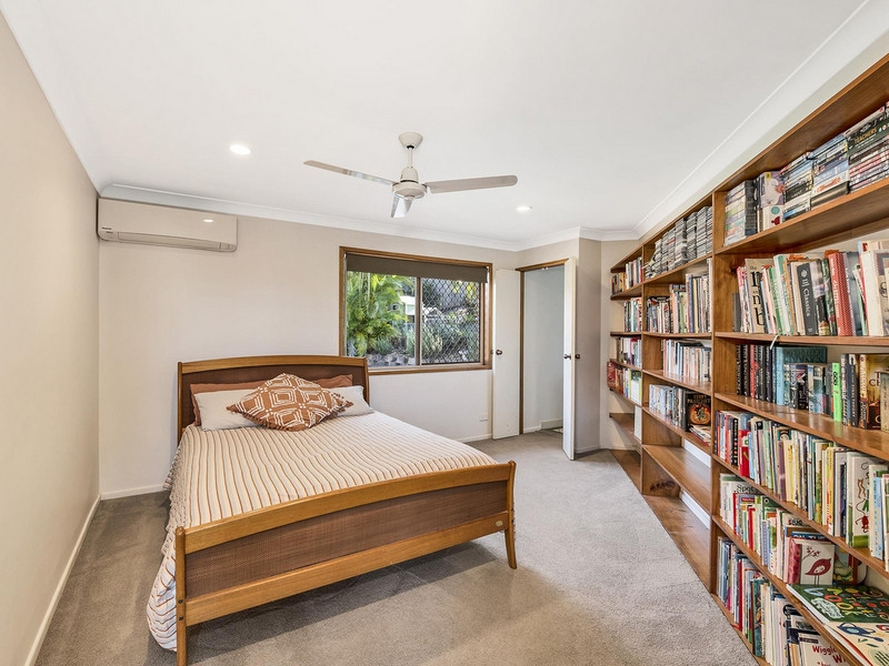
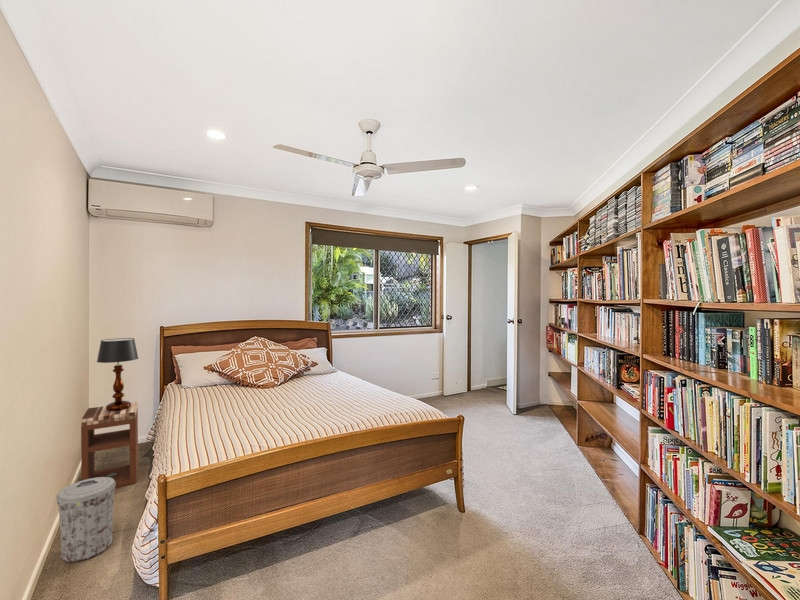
+ trash can [55,477,116,563]
+ nightstand [80,401,139,488]
+ table lamp [96,337,139,411]
